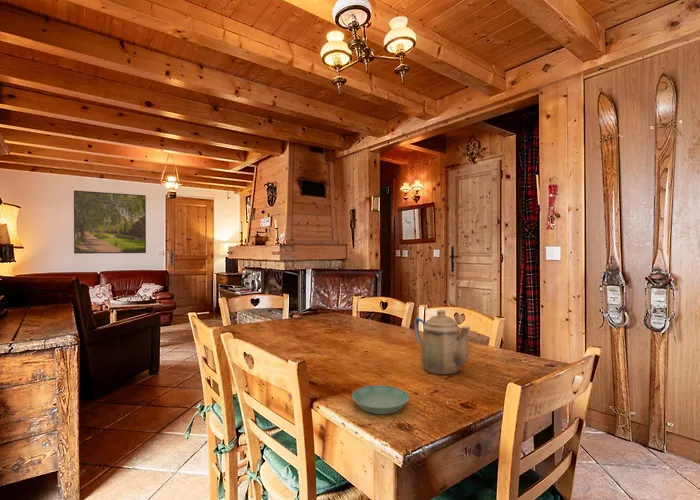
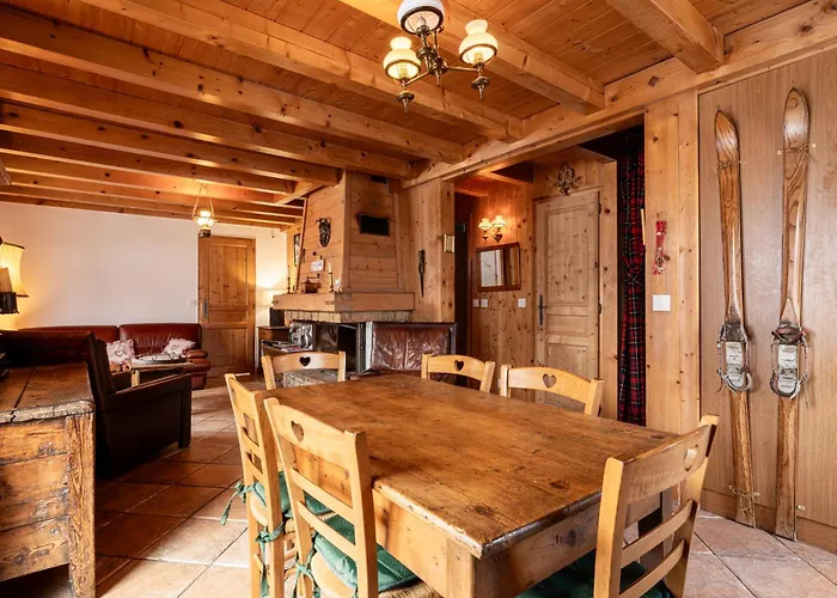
- teapot [413,309,471,375]
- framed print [73,190,147,255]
- saucer [351,384,410,415]
